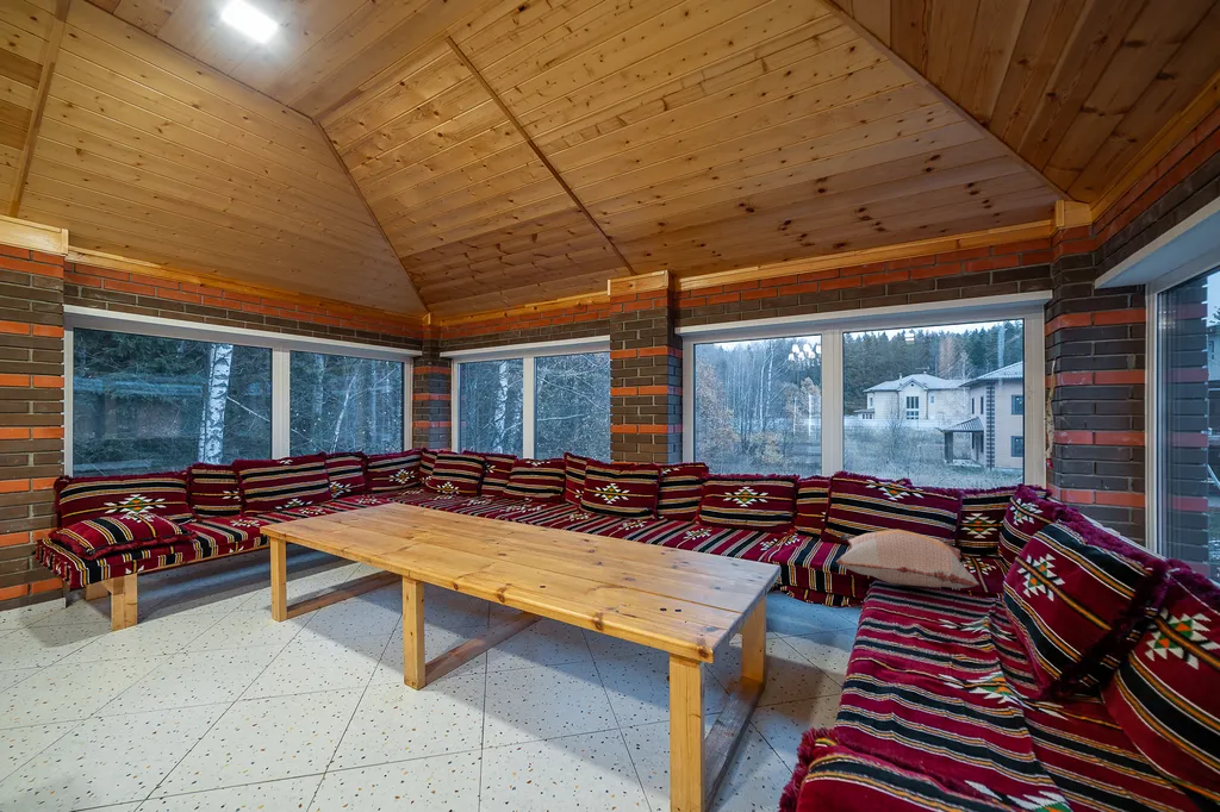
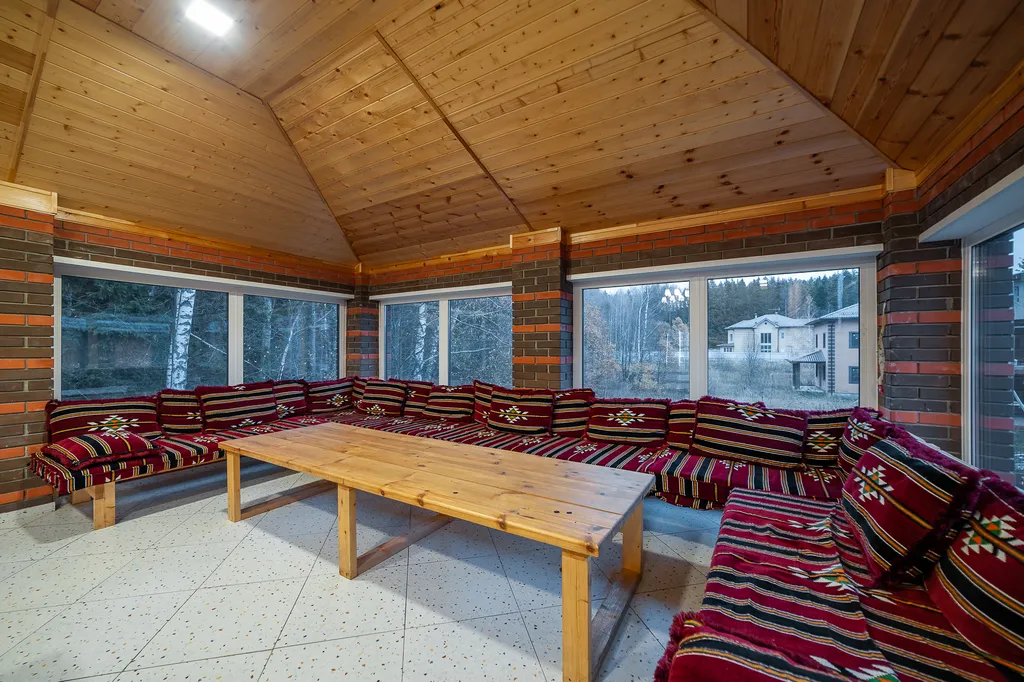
- decorative pillow [835,527,981,589]
